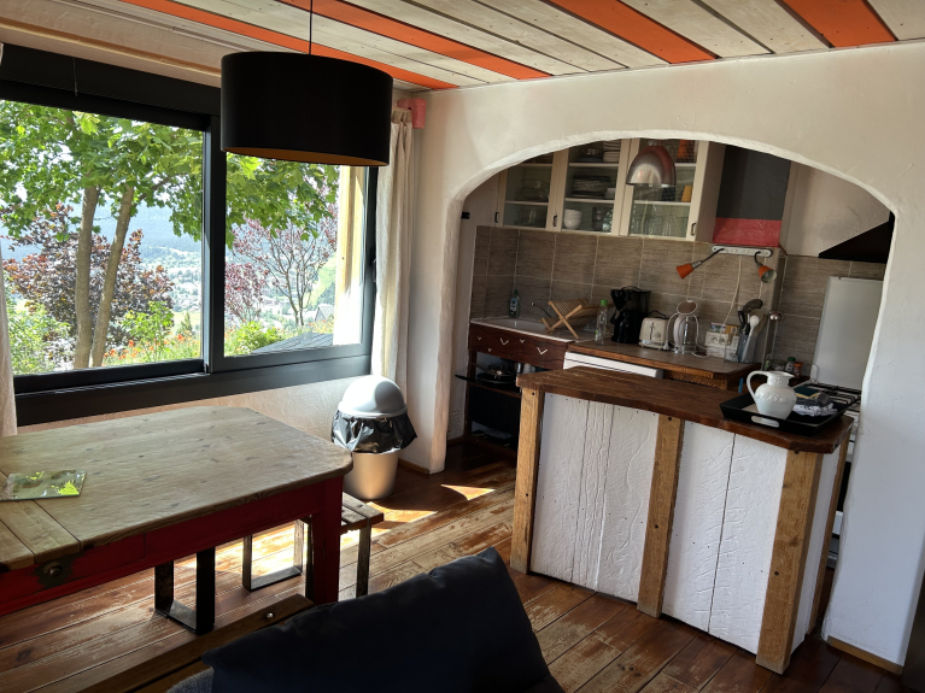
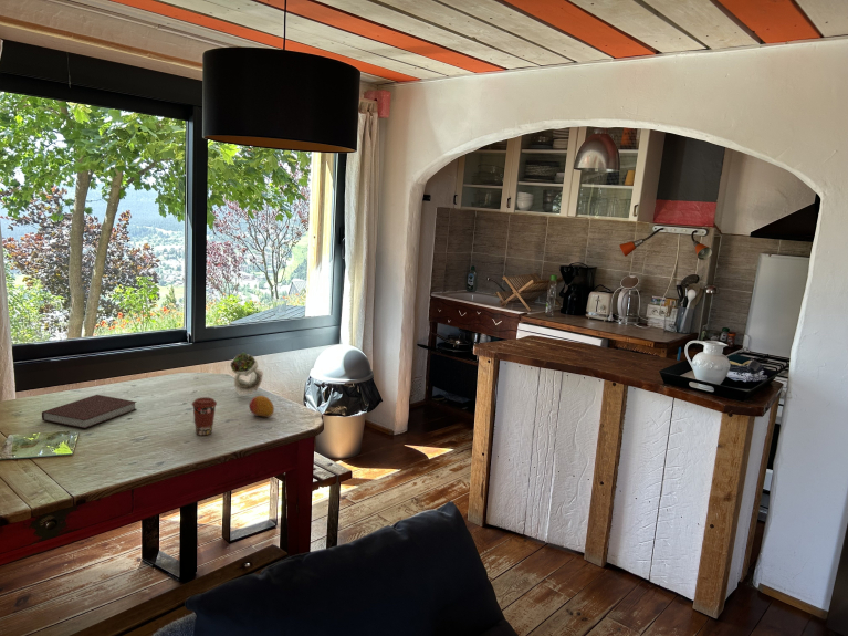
+ coffee cup [191,396,218,436]
+ fruit [249,395,275,418]
+ notebook [41,394,138,429]
+ succulent plant [229,352,264,396]
